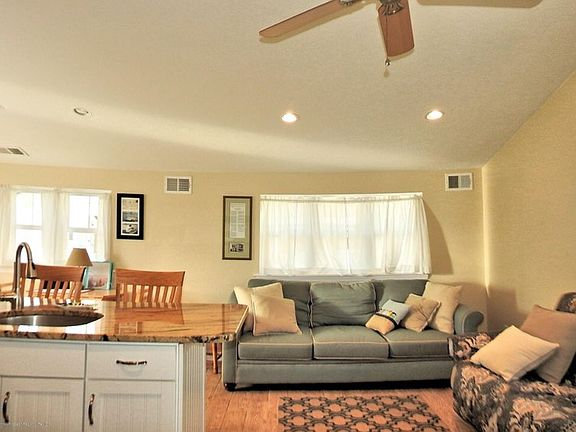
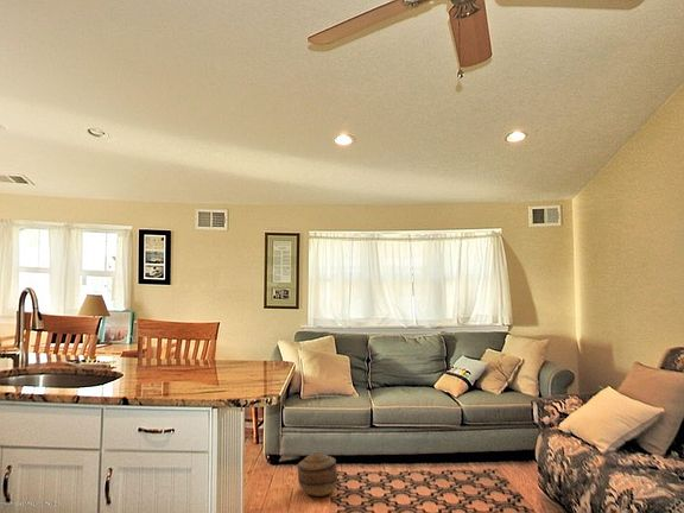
+ basket [297,452,338,498]
